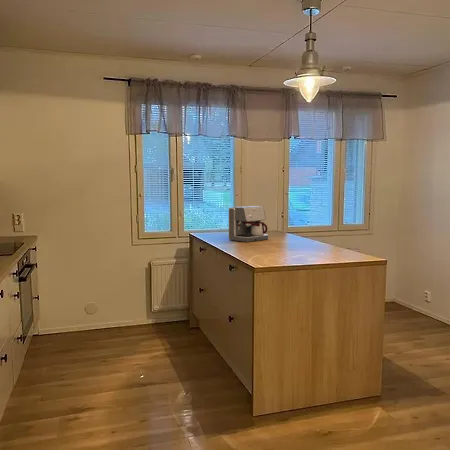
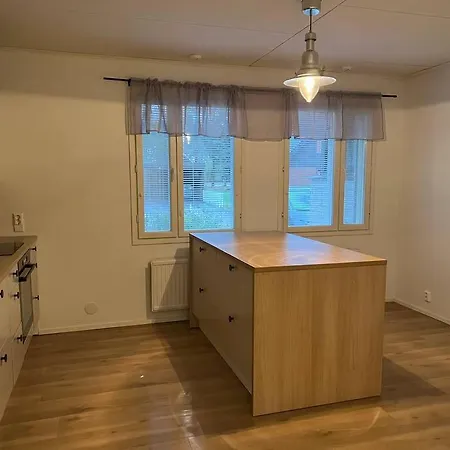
- coffee maker [228,205,269,243]
